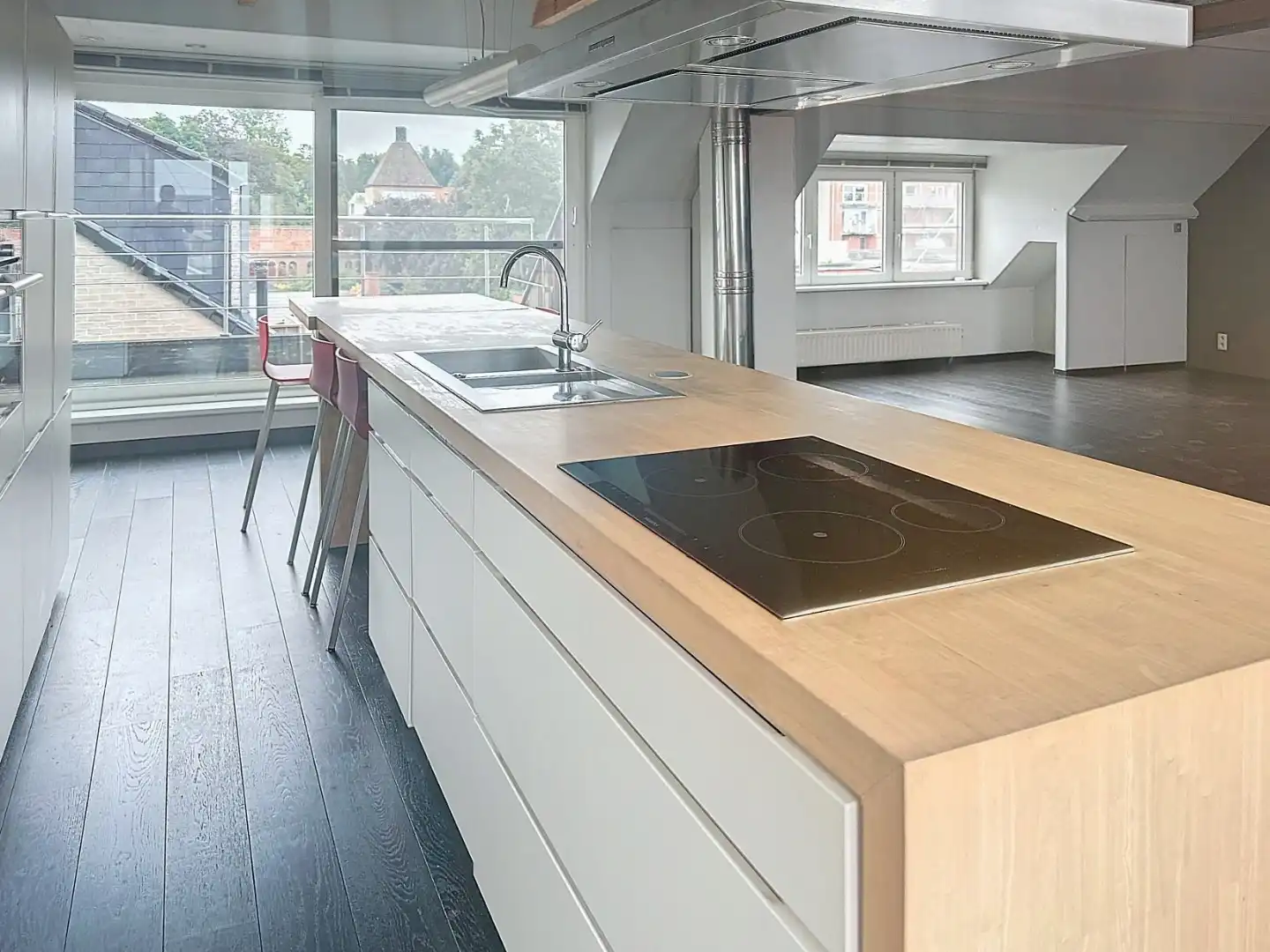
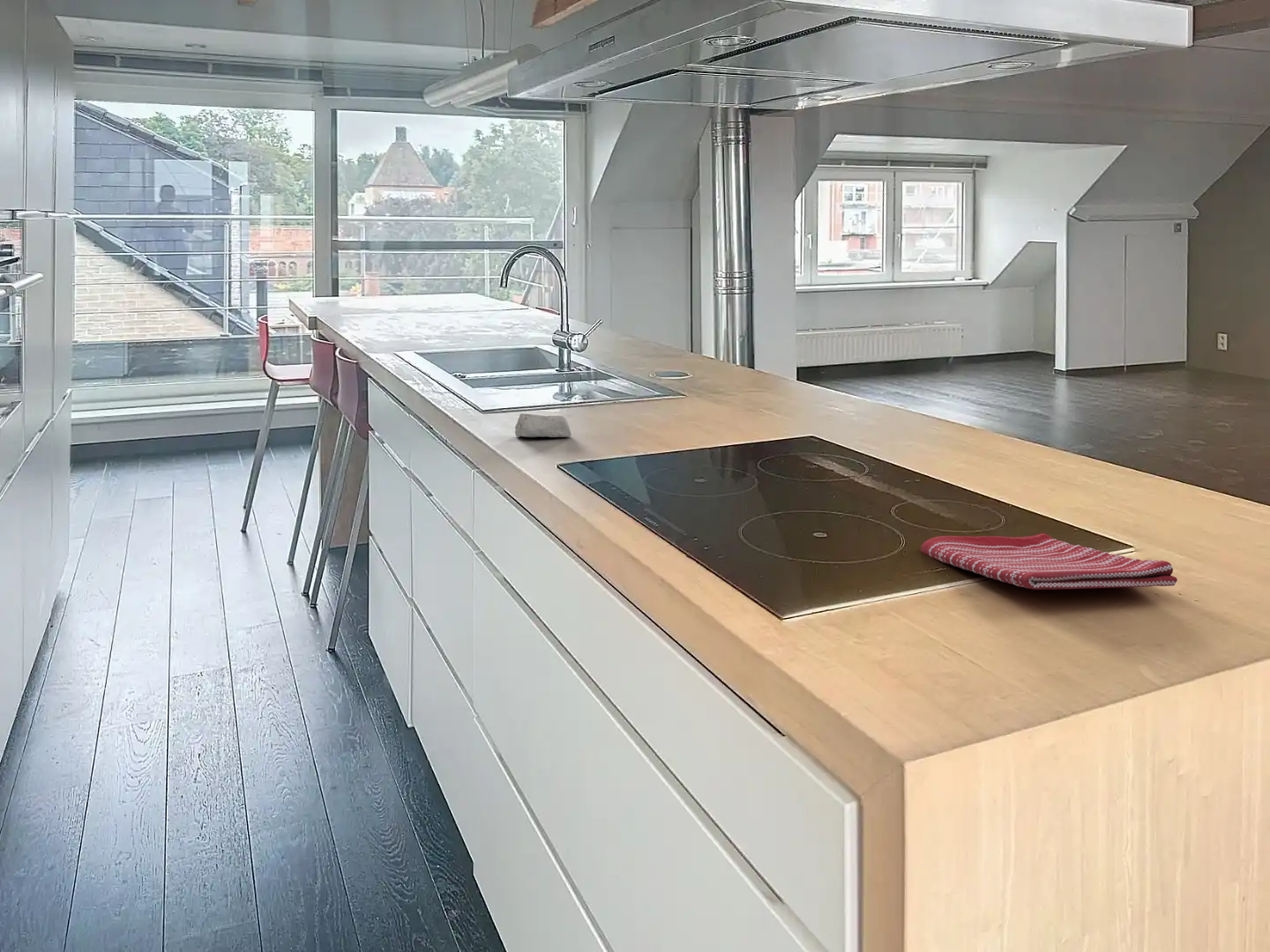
+ dish towel [920,532,1178,591]
+ soap bar [514,413,572,438]
